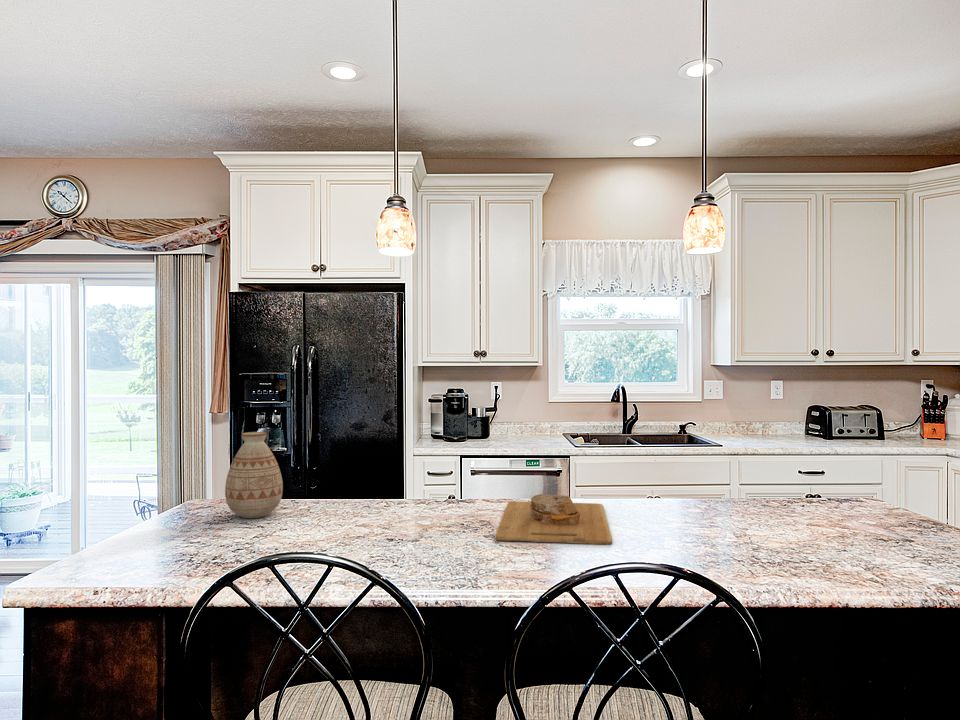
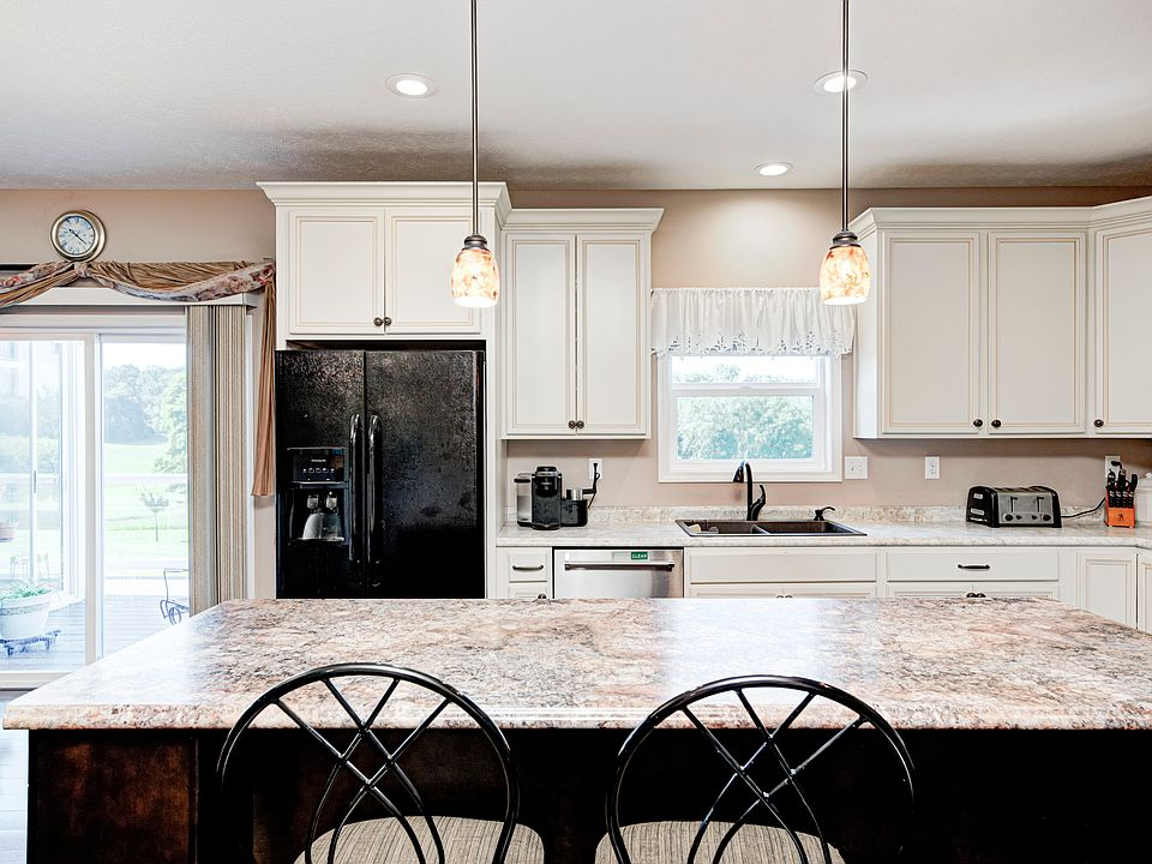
- vase [224,431,284,519]
- cutting board [495,493,613,546]
